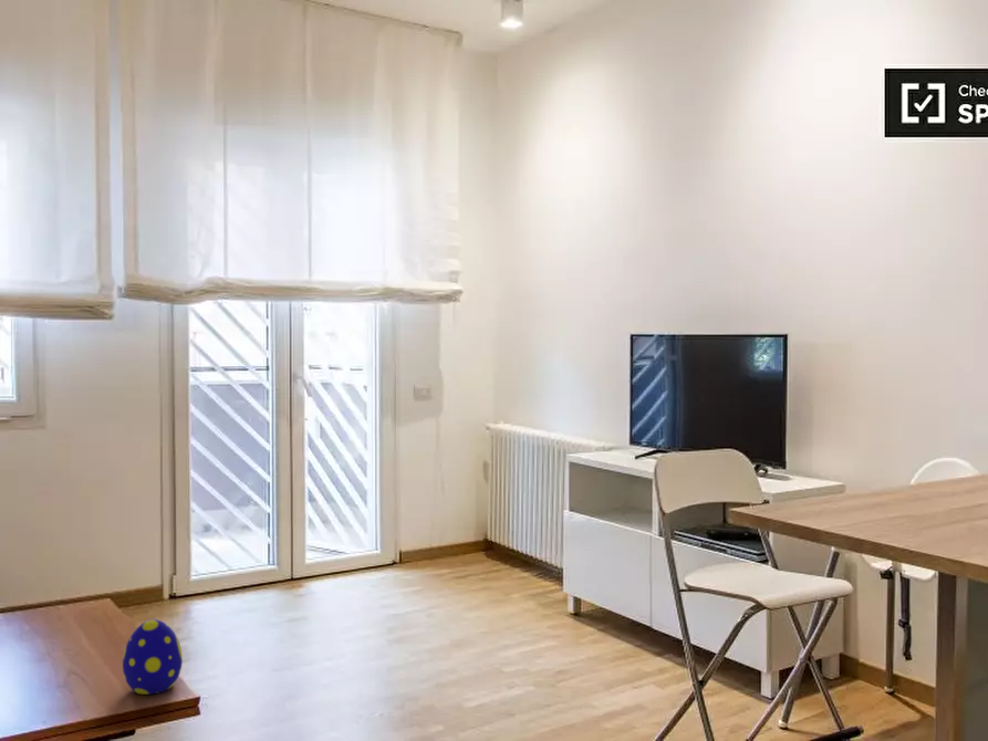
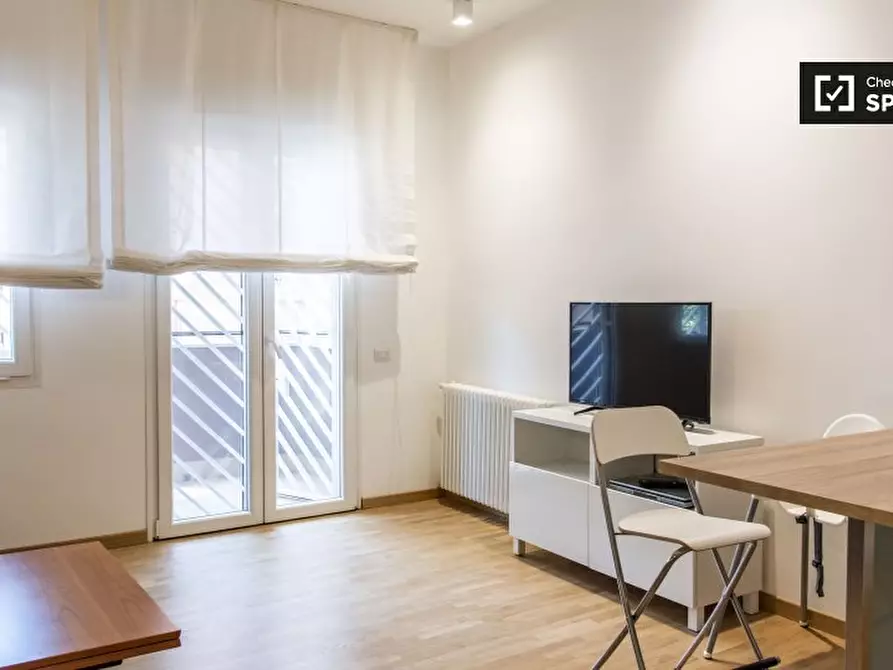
- decorative egg [122,618,184,696]
